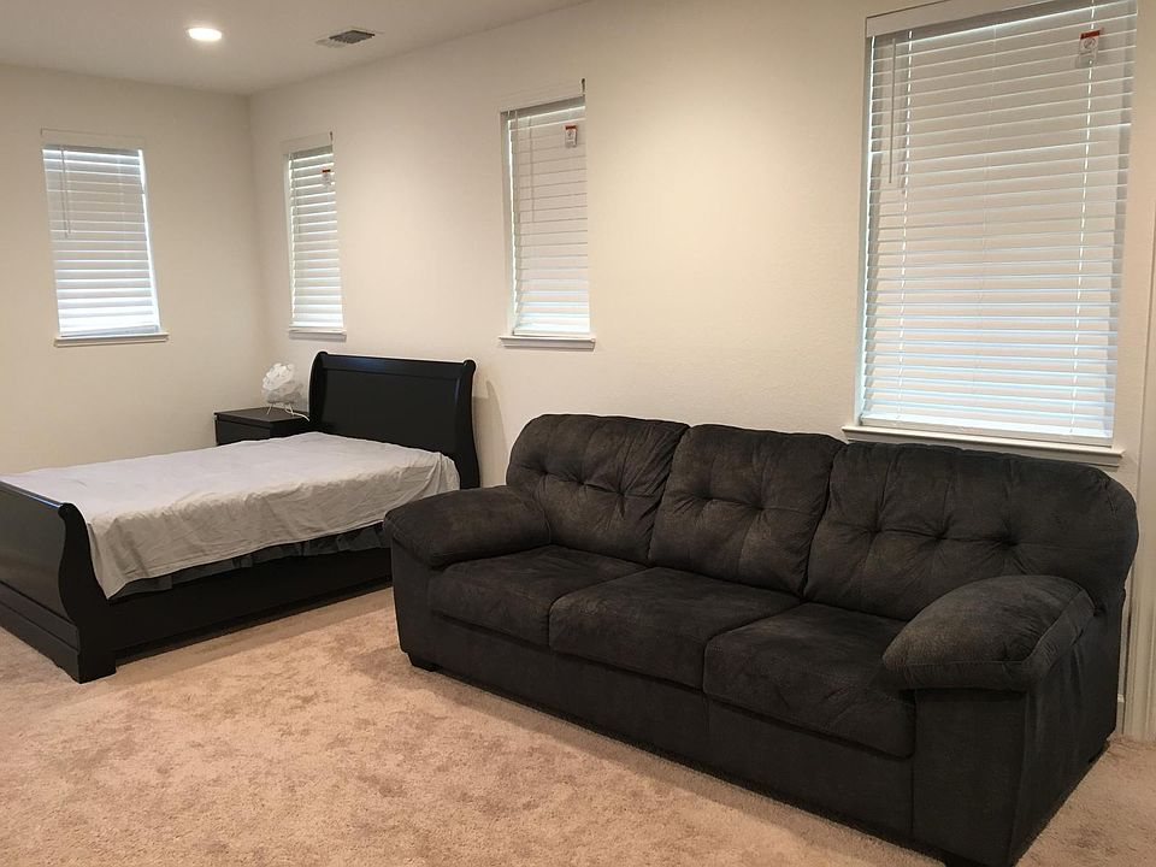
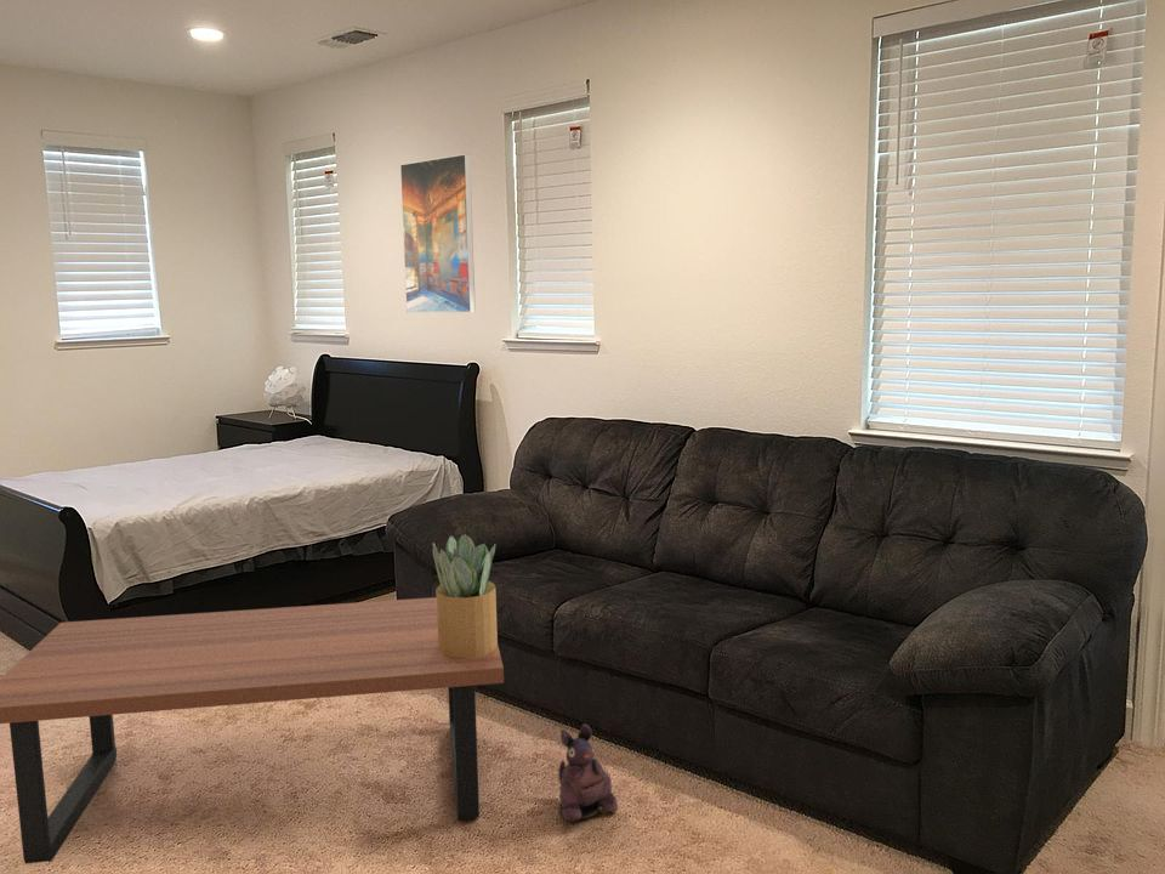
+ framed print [399,153,477,313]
+ plush toy [557,722,619,822]
+ coffee table [0,596,505,866]
+ potted plant [432,533,499,658]
